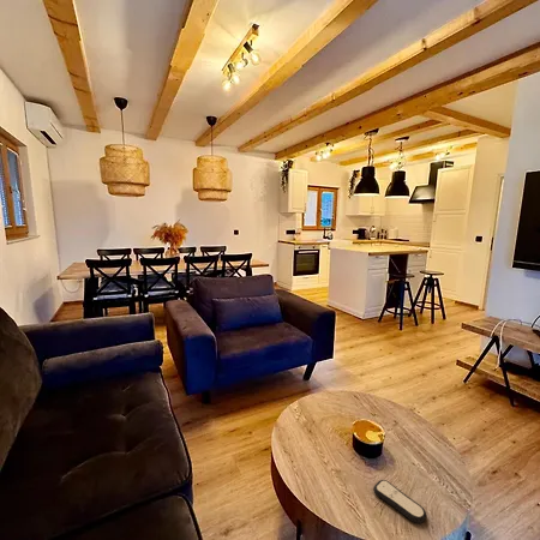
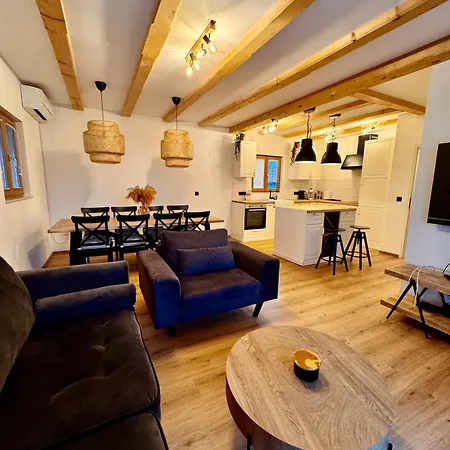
- remote control [372,479,427,524]
